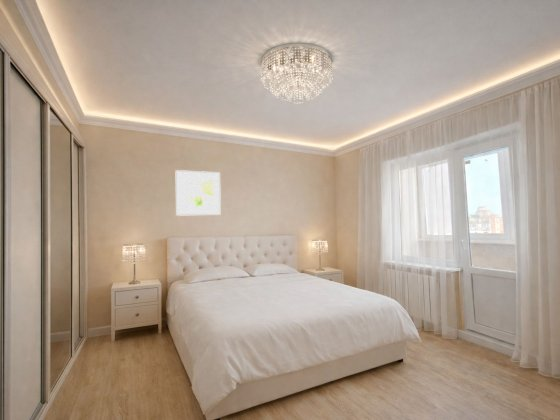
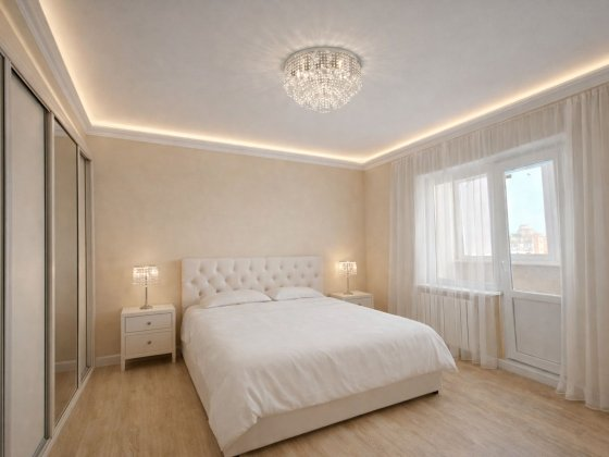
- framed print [174,169,222,217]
